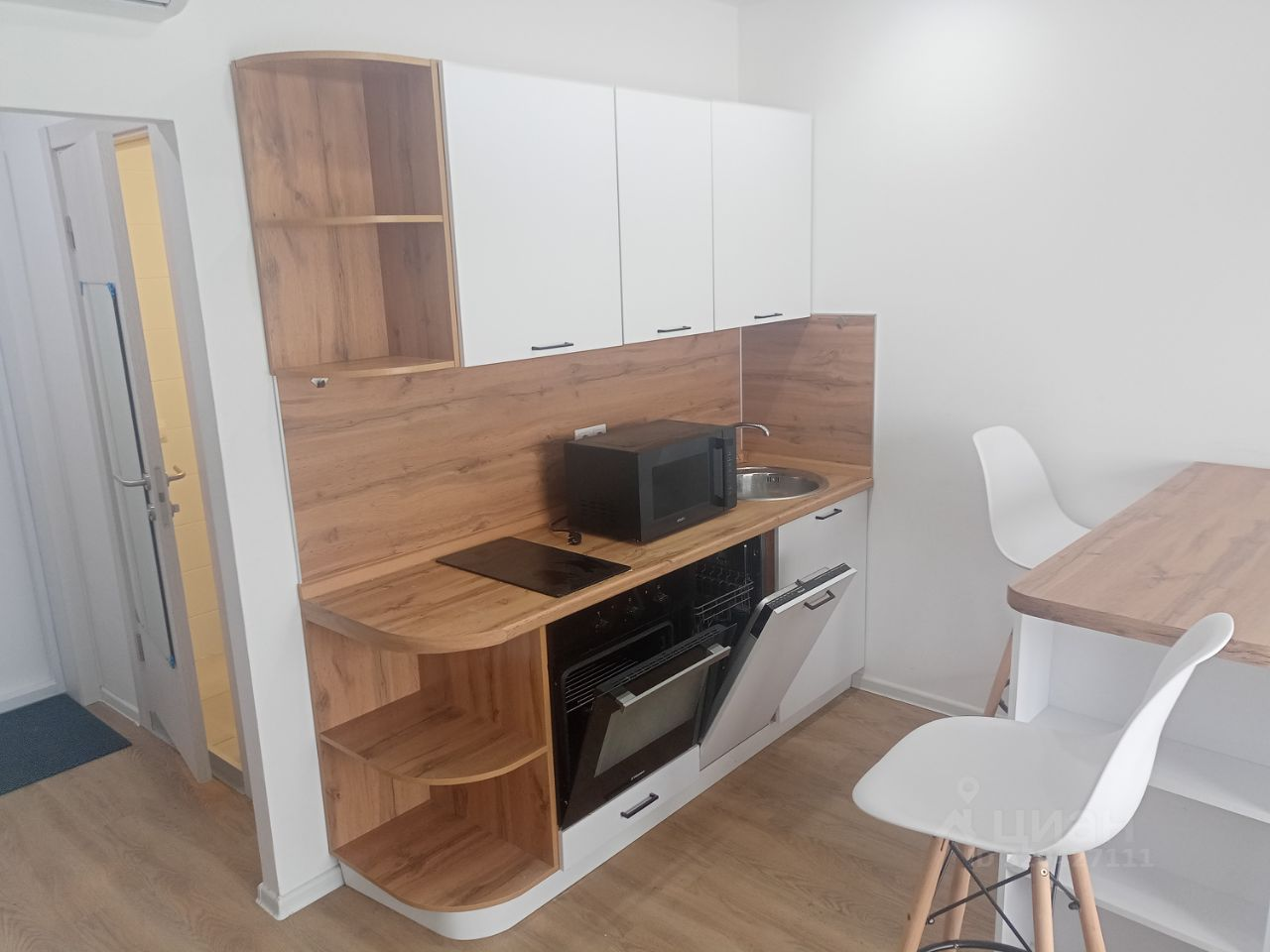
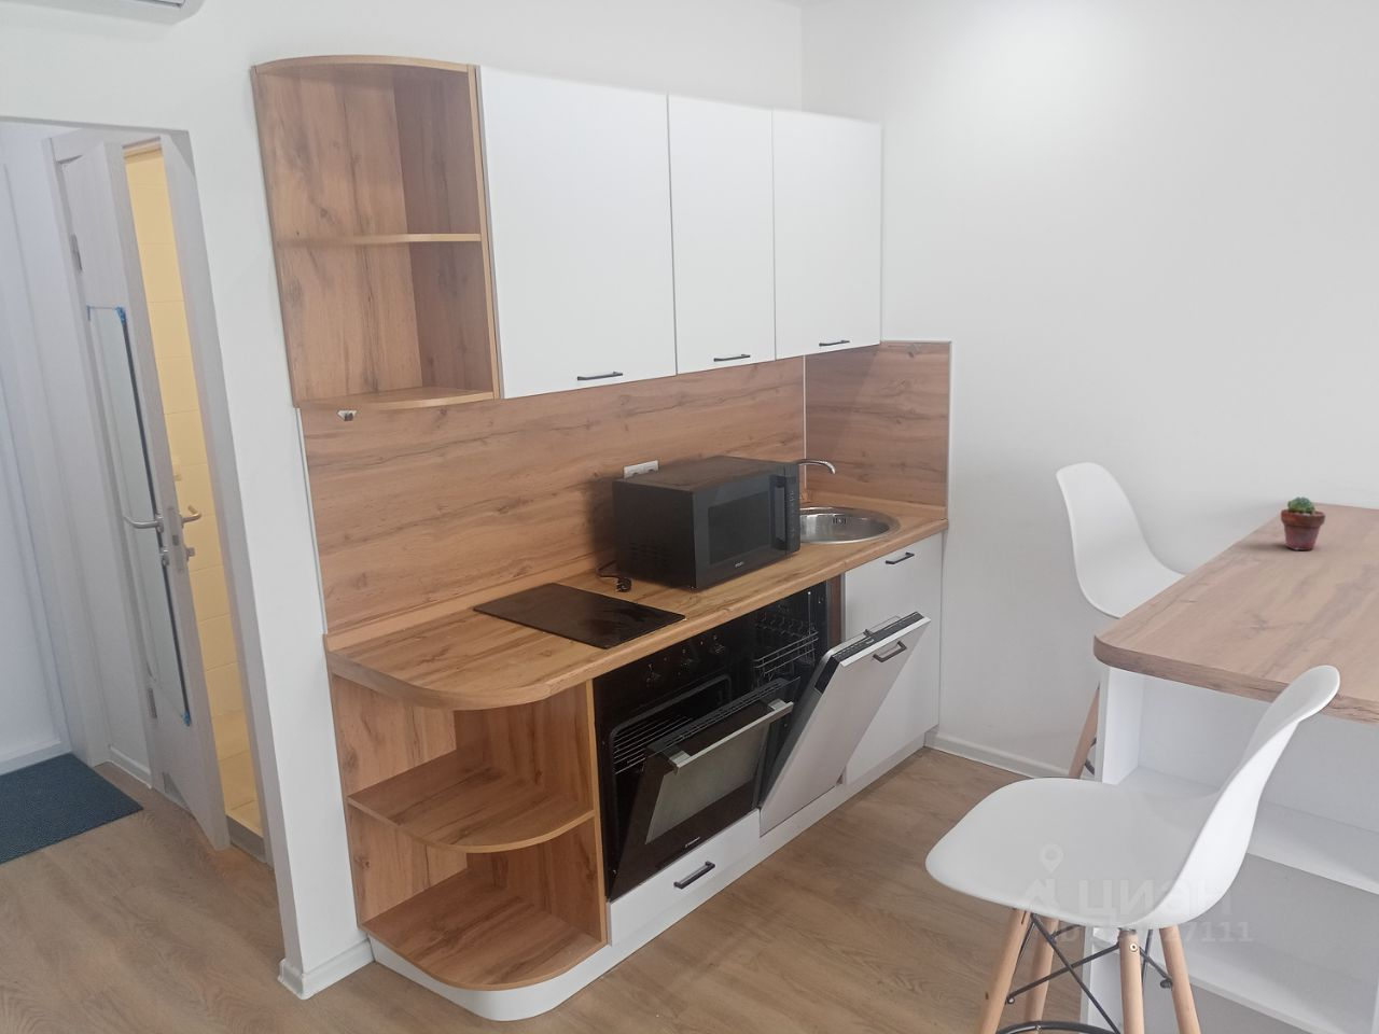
+ potted succulent [1280,495,1326,552]
